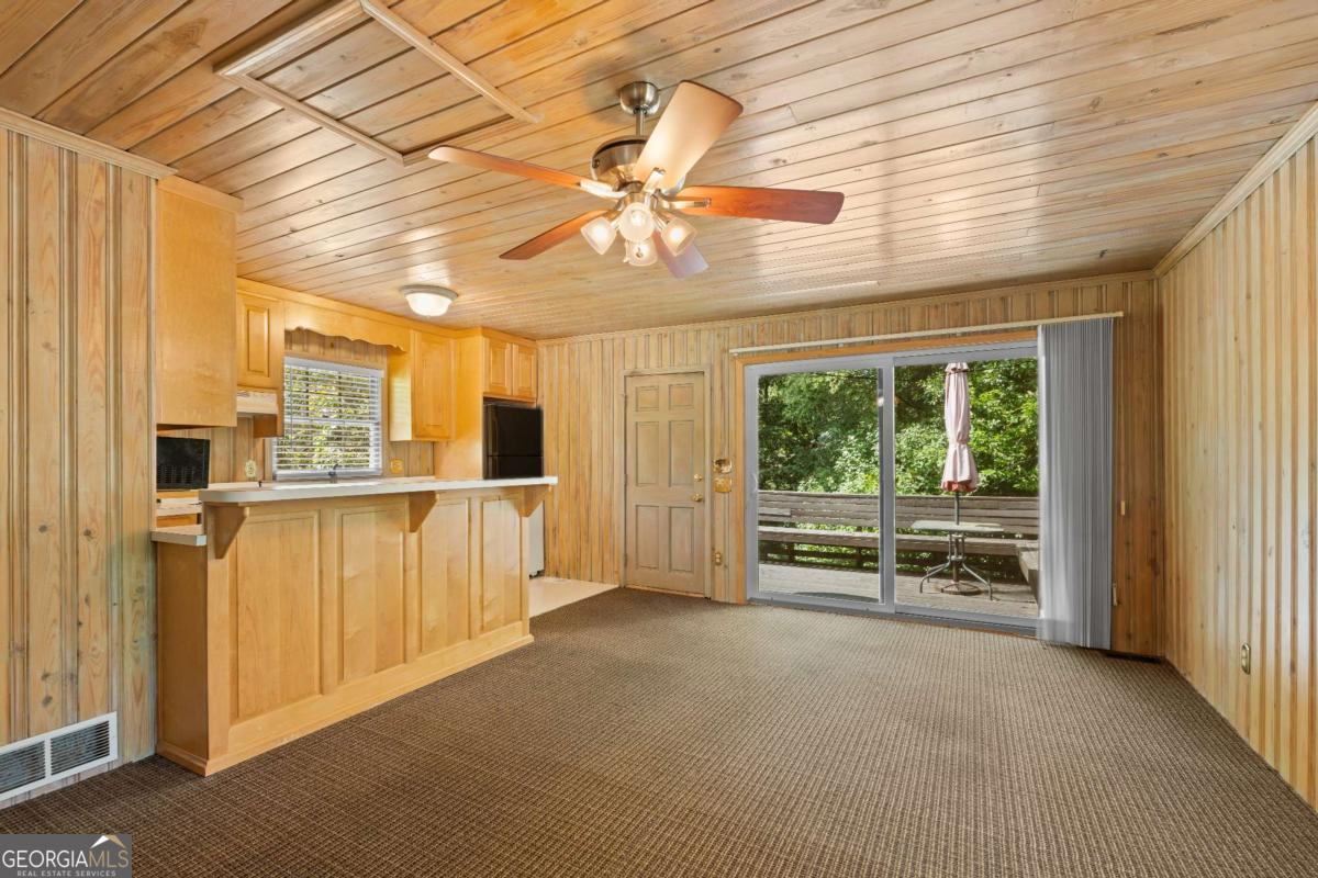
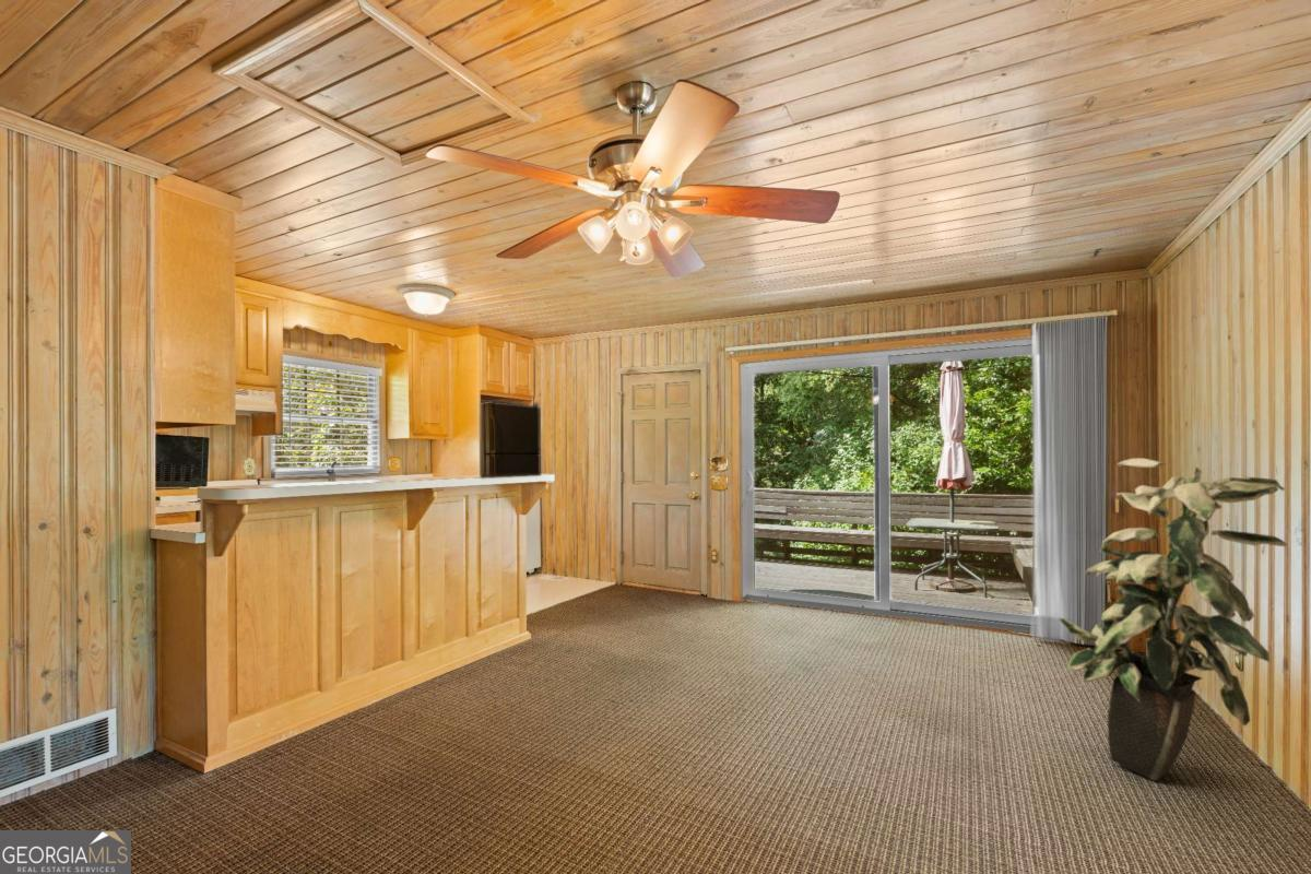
+ indoor plant [1058,457,1289,782]
